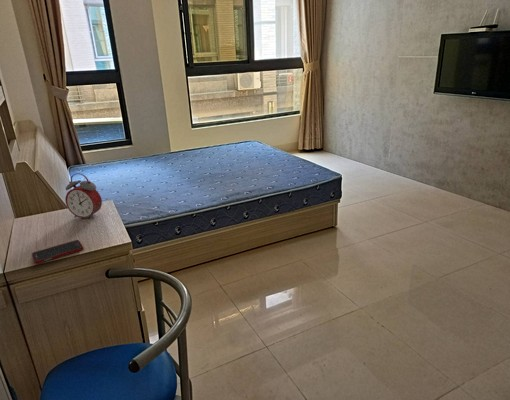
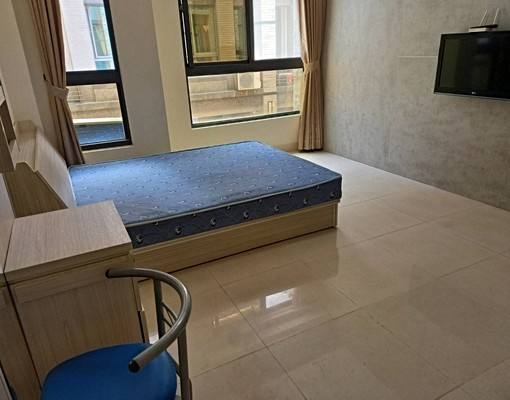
- cell phone [31,239,84,265]
- alarm clock [64,172,103,219]
